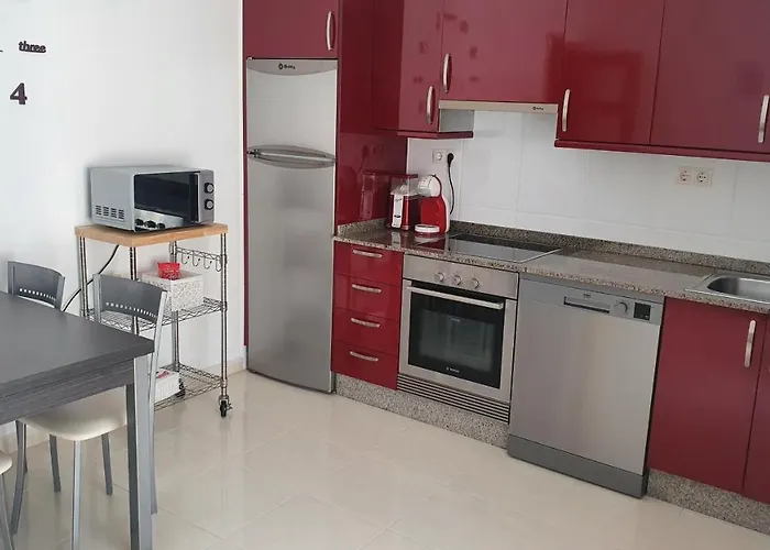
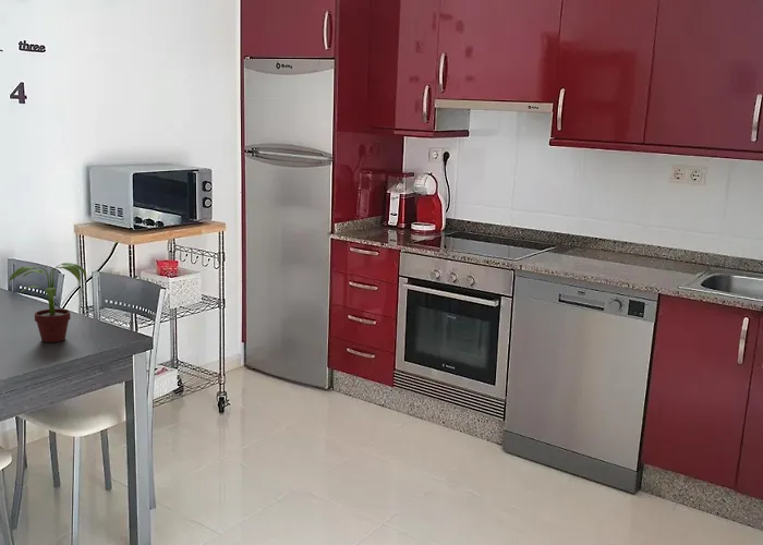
+ potted plant [8,262,88,343]
